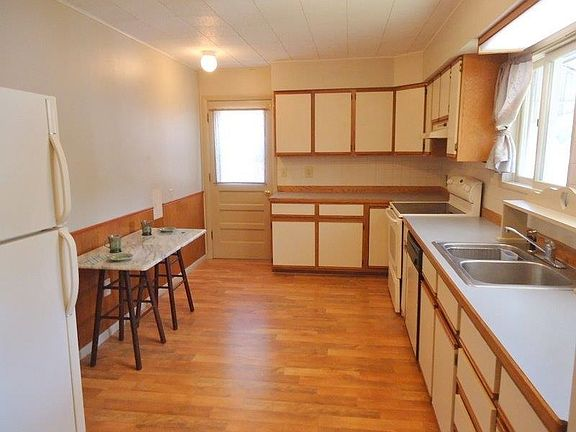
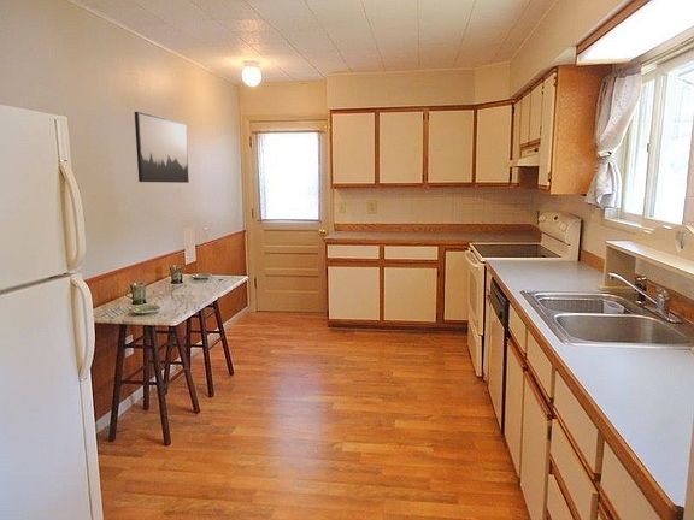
+ wall art [134,111,190,184]
